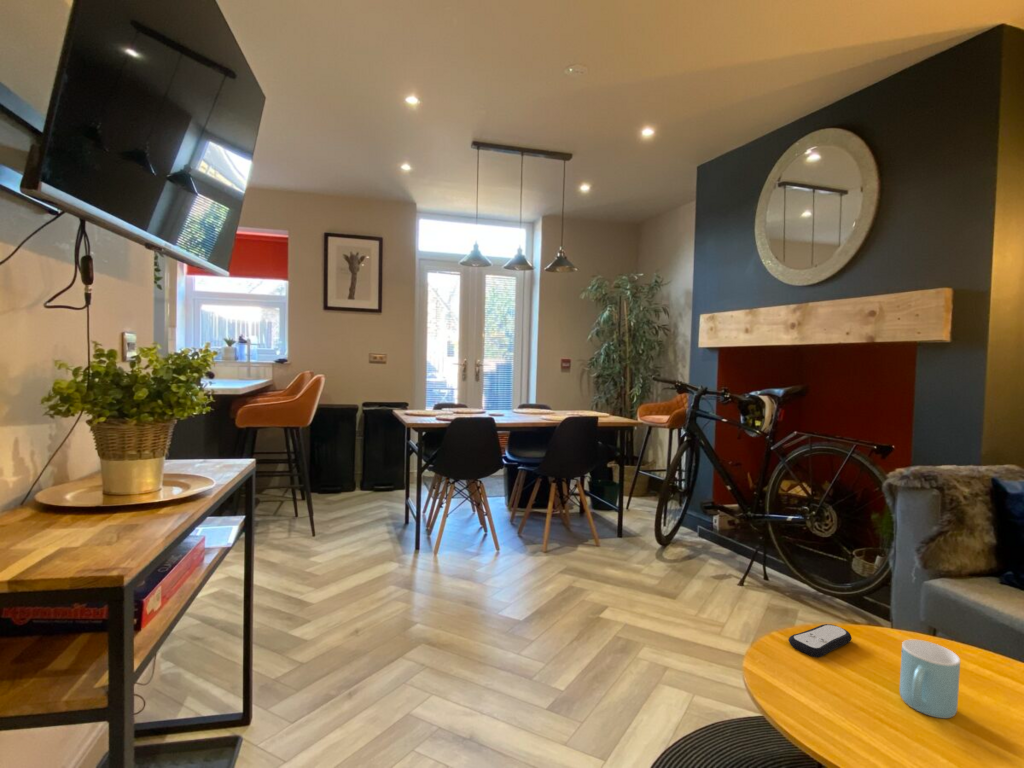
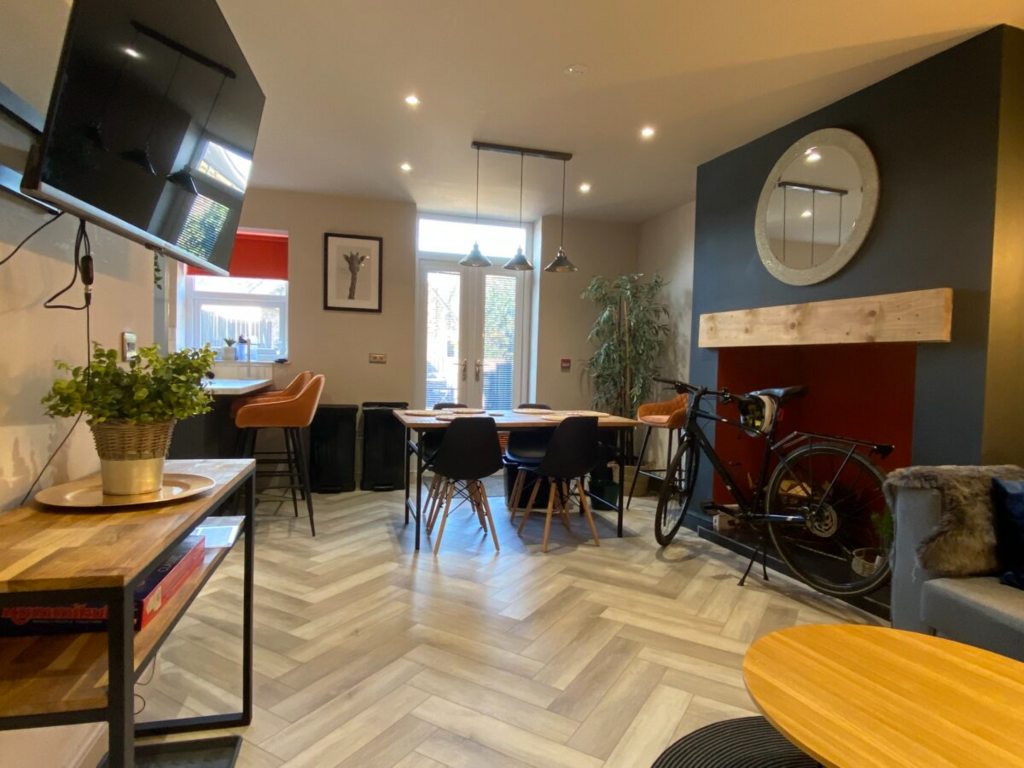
- remote control [788,623,853,658]
- mug [899,638,961,719]
